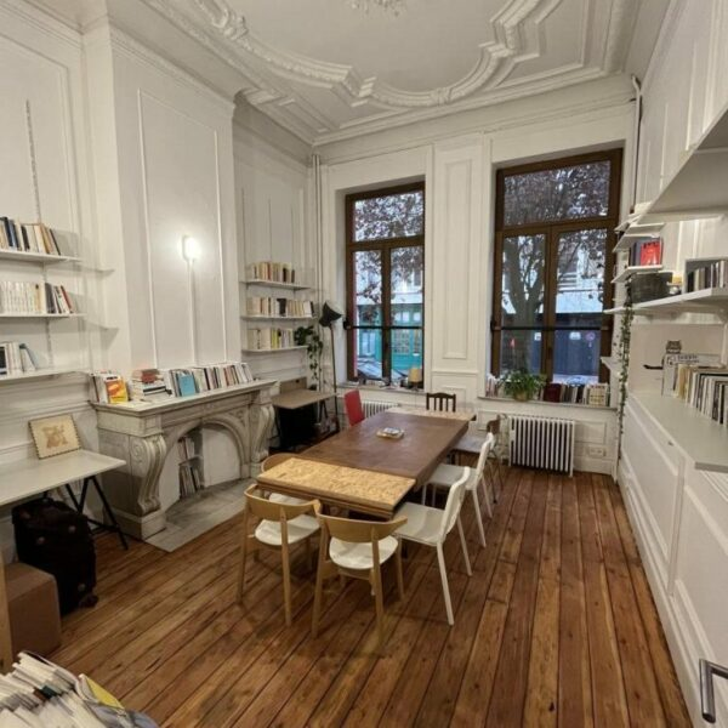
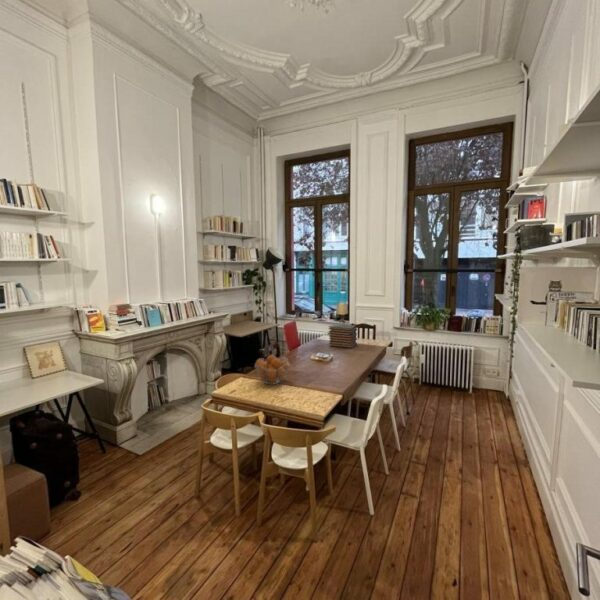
+ fruit basket [254,354,291,386]
+ book stack [327,323,358,349]
